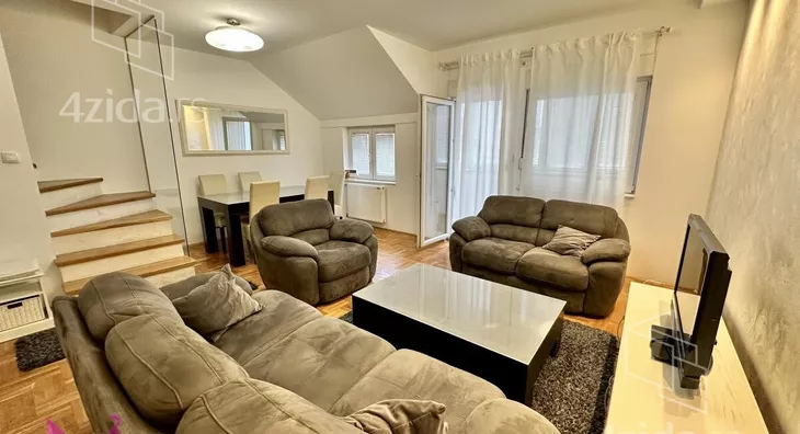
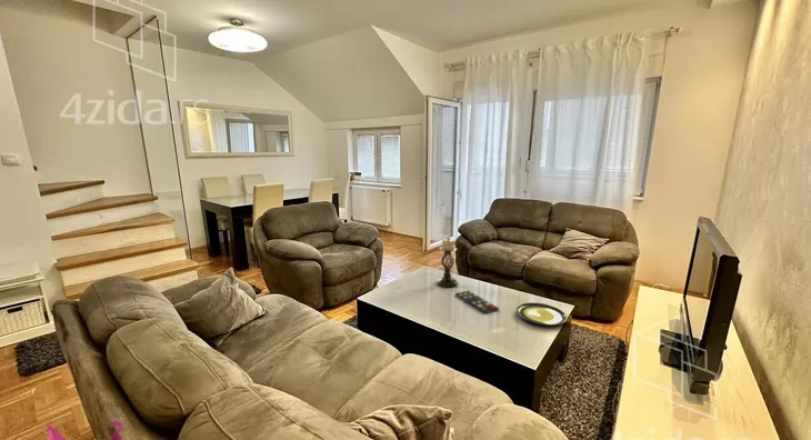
+ remote control [454,290,500,314]
+ plate [514,302,568,327]
+ candle holder [435,237,459,289]
